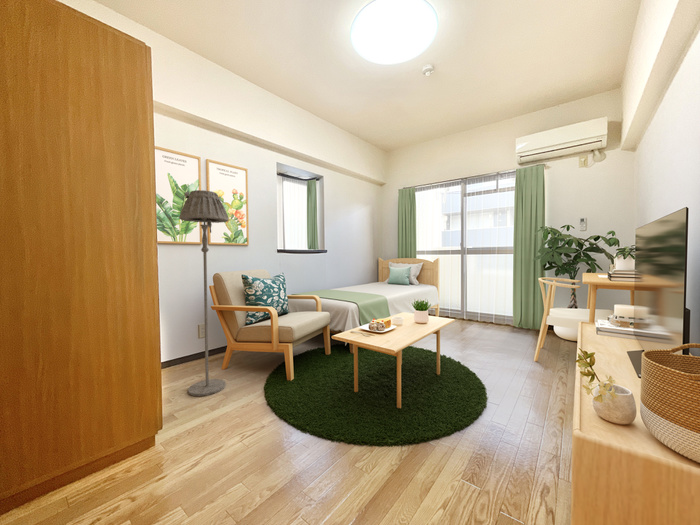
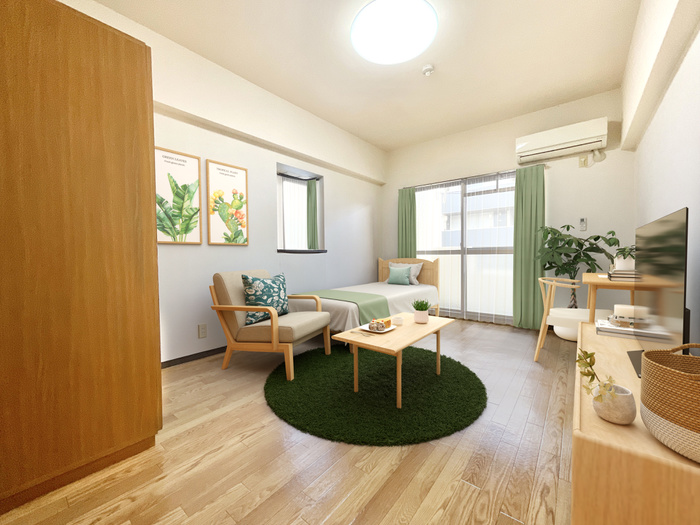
- floor lamp [178,189,230,397]
